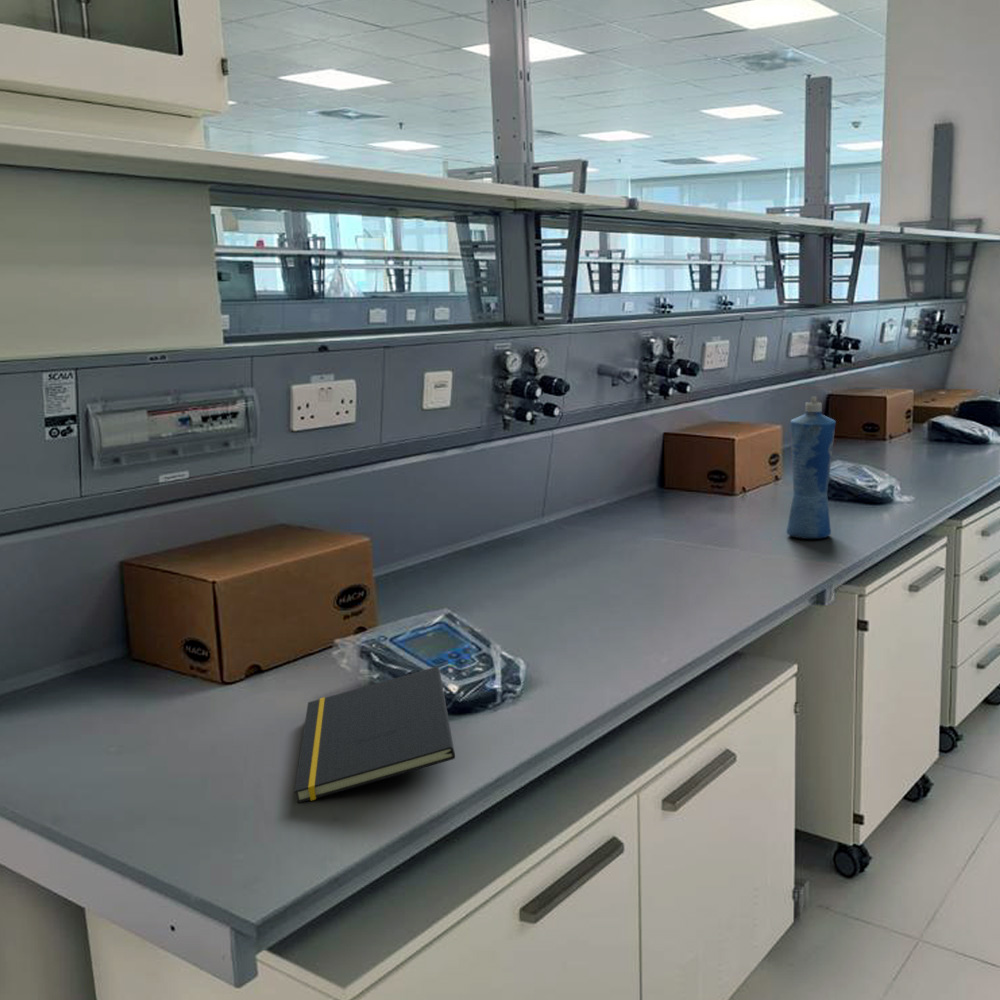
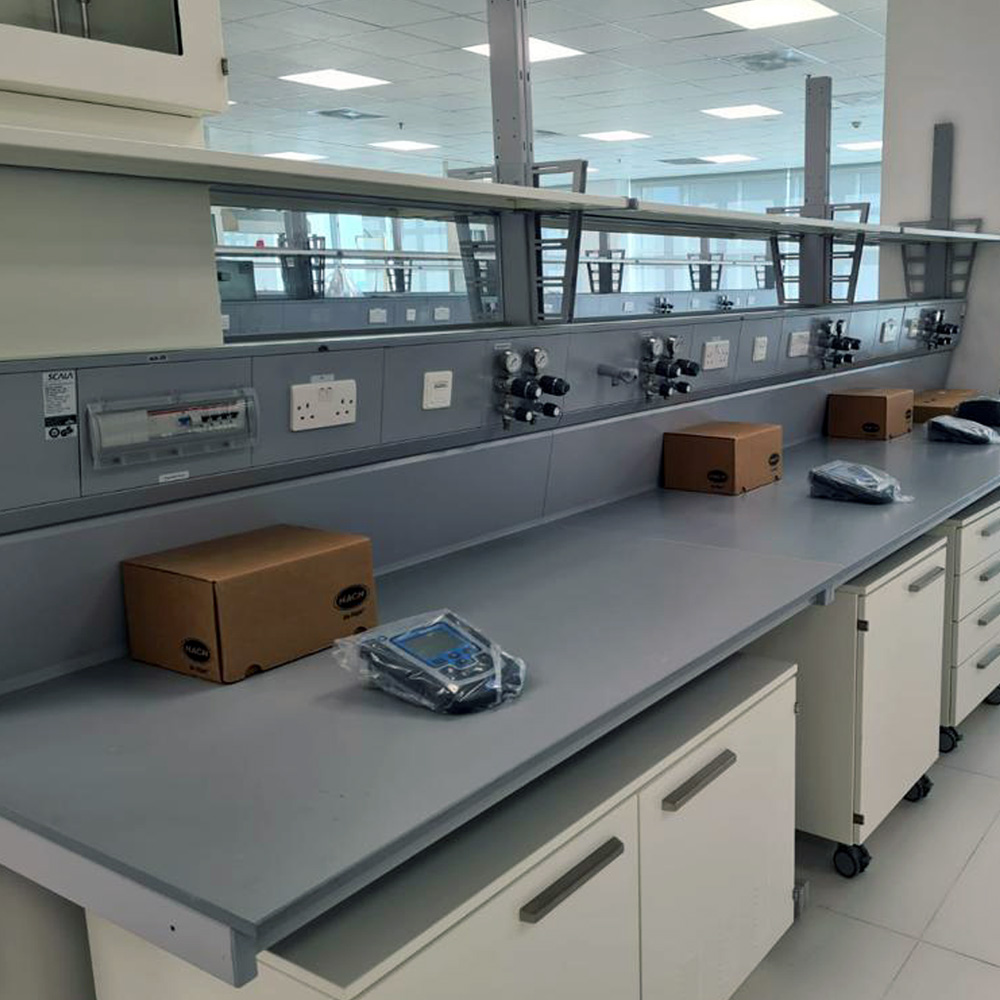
- notepad [293,666,456,804]
- squeeze bottle [785,395,837,540]
